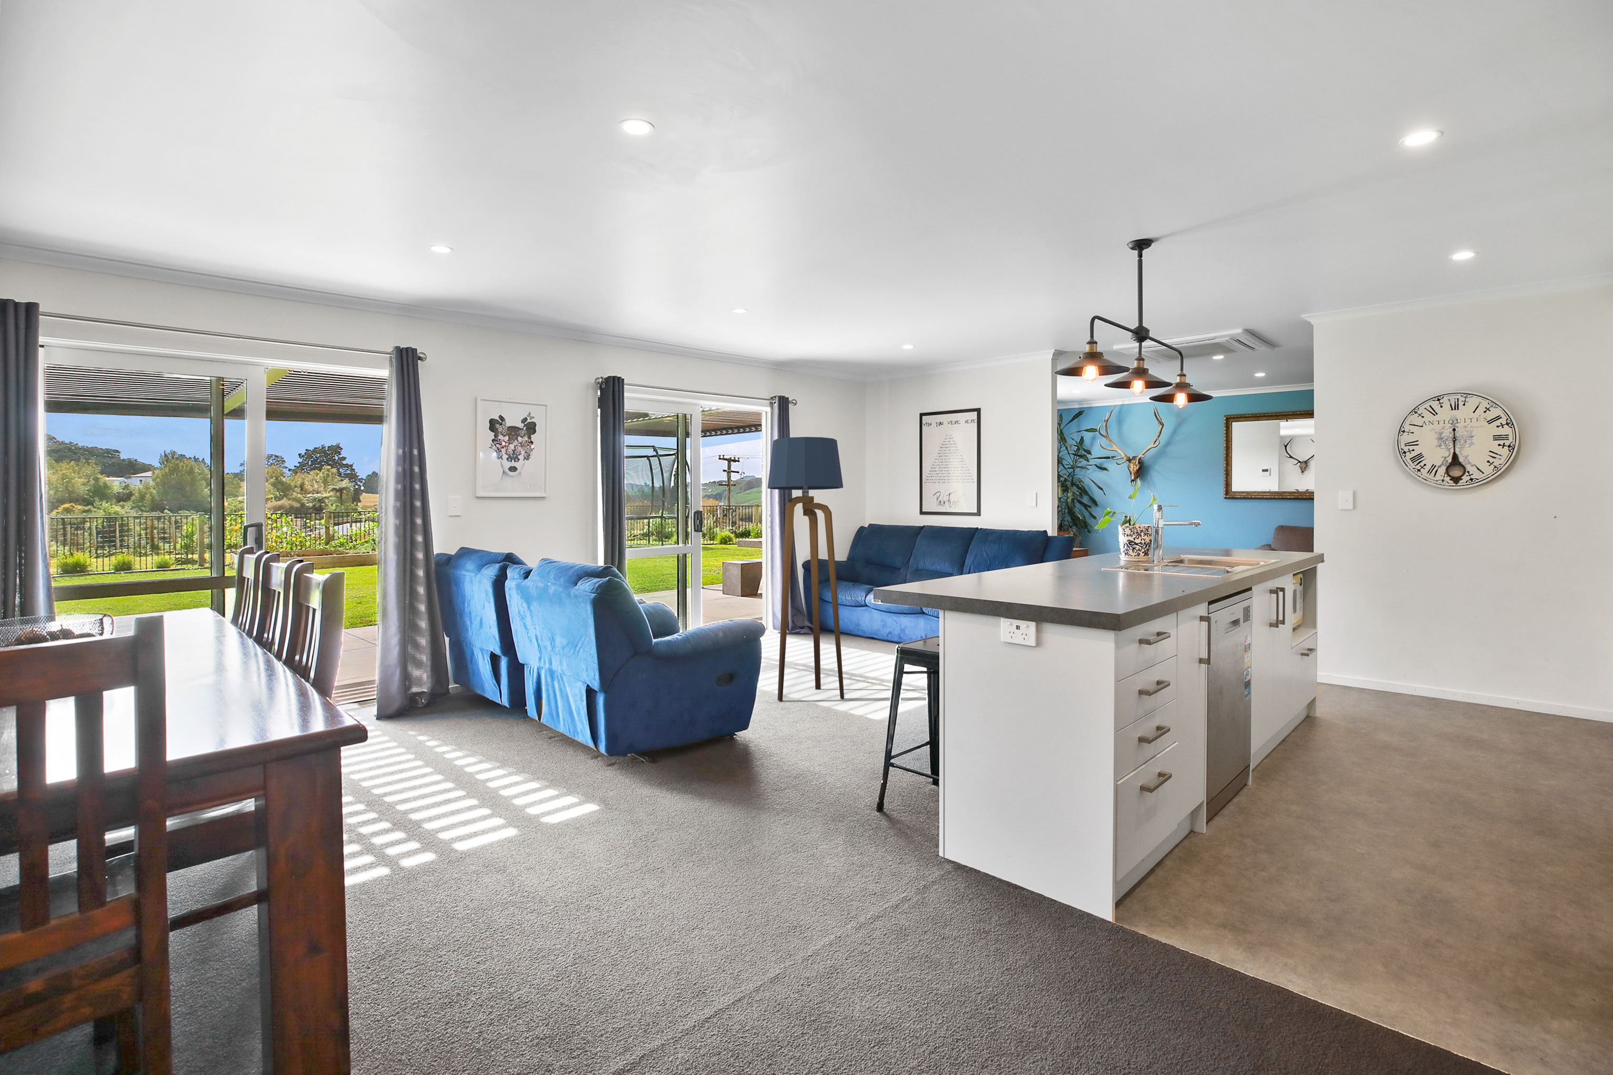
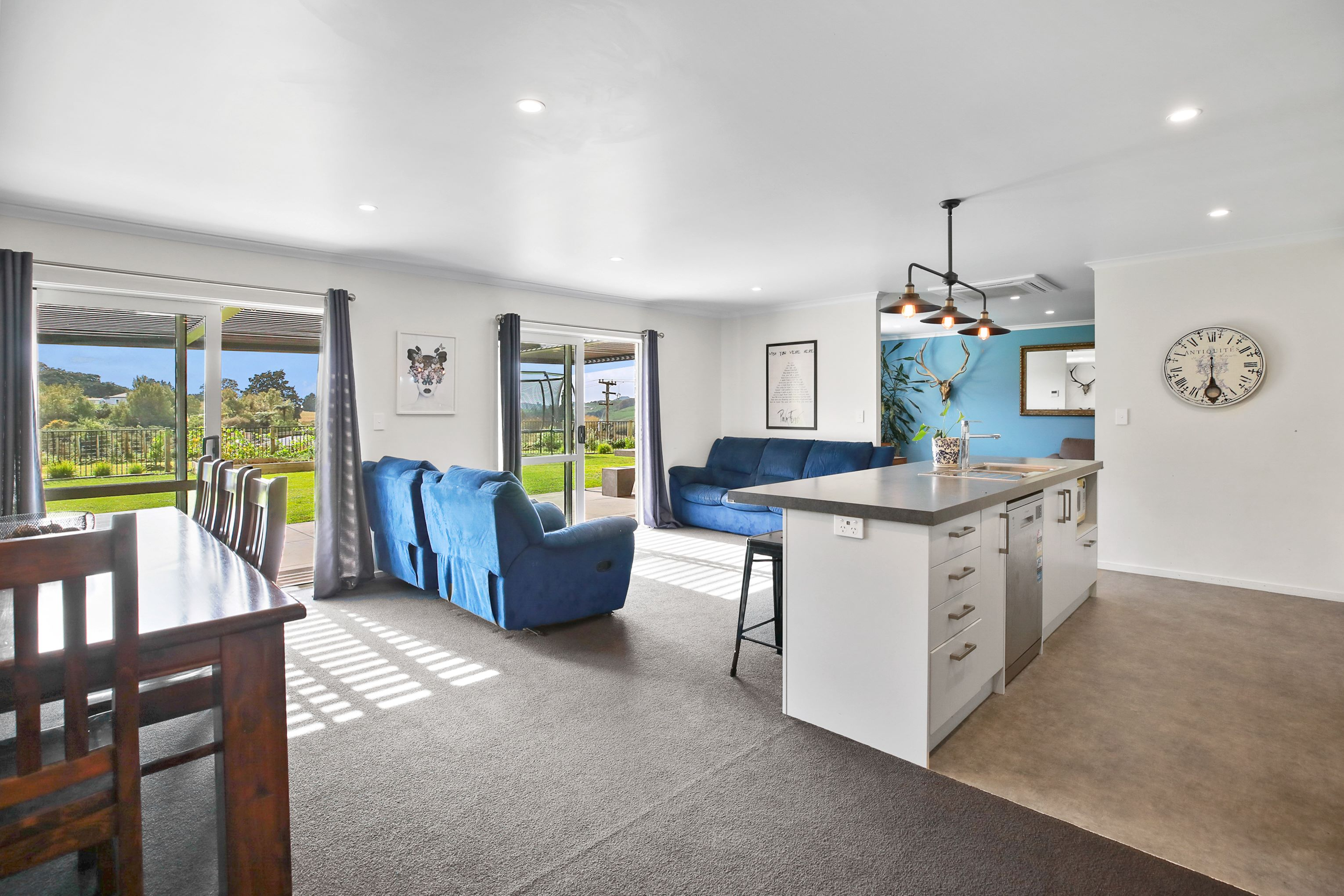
- floor lamp [767,437,845,702]
